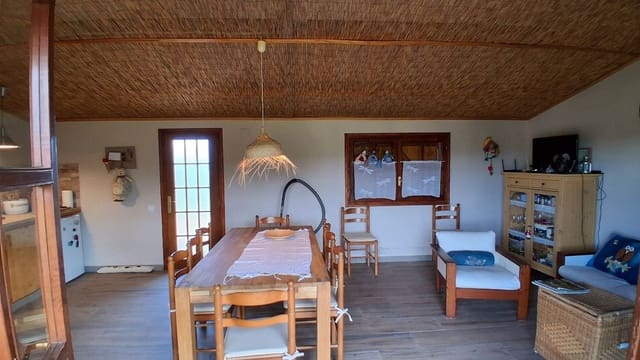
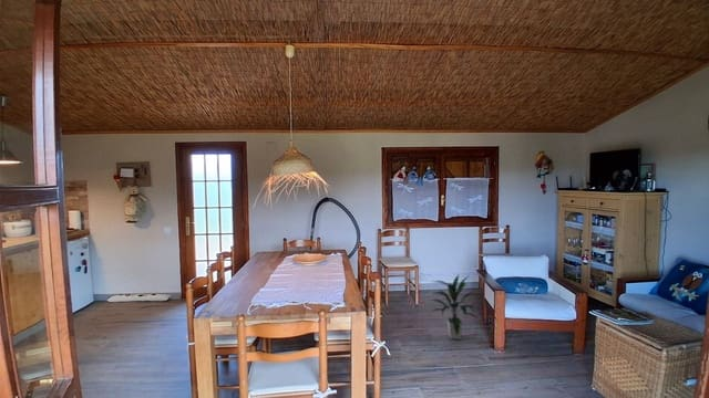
+ indoor plant [429,273,480,341]
